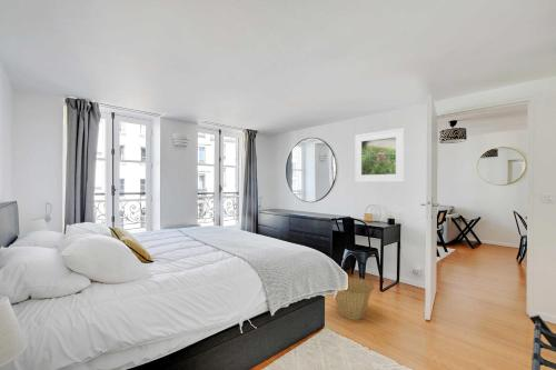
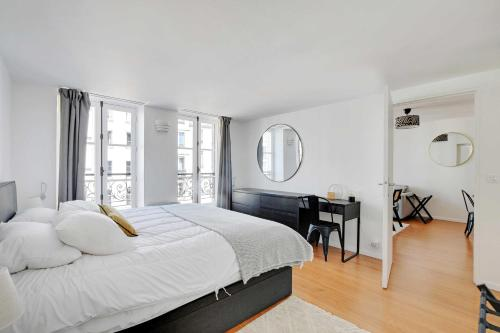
- basket [334,276,376,321]
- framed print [354,127,406,183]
